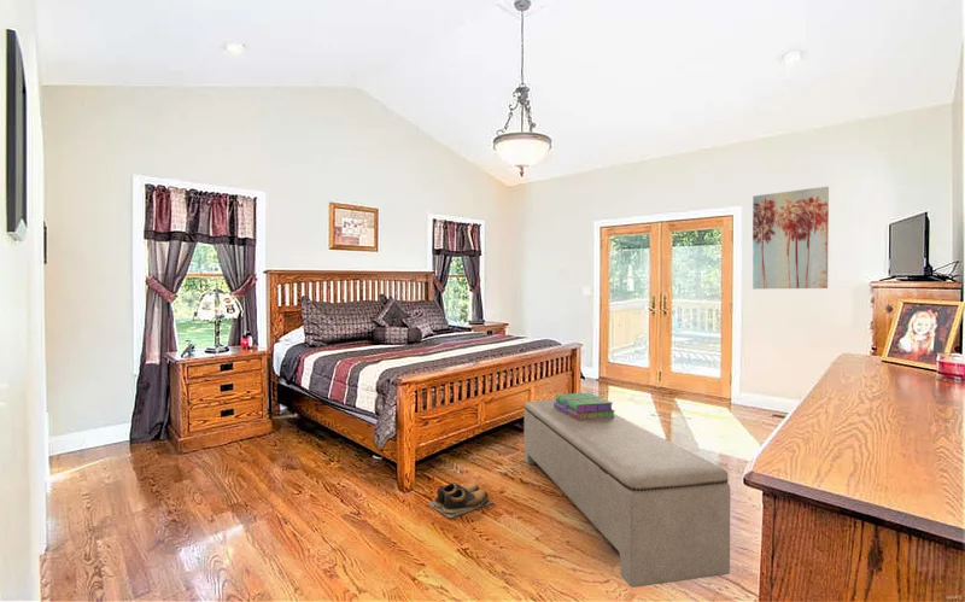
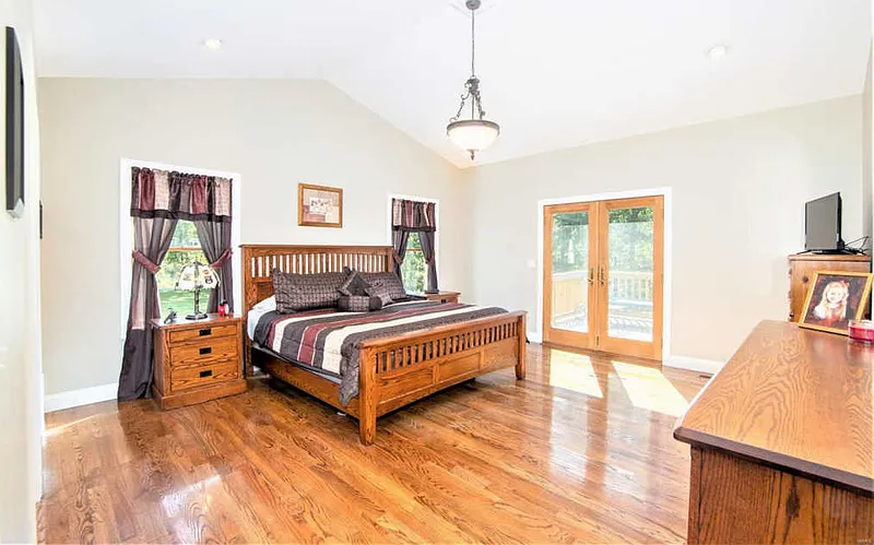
- stack of books [554,392,616,420]
- bench [524,399,731,589]
- shoes [426,481,495,519]
- wall art [751,186,830,291]
